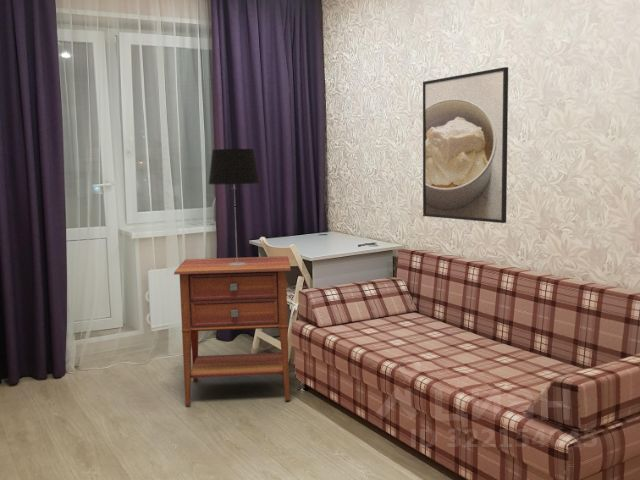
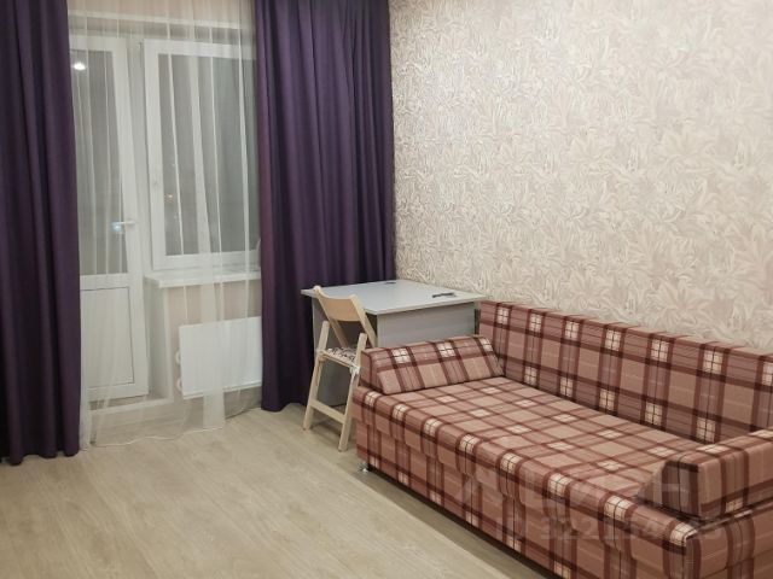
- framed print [422,66,509,224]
- nightstand [173,255,292,406]
- table lamp [208,148,261,266]
